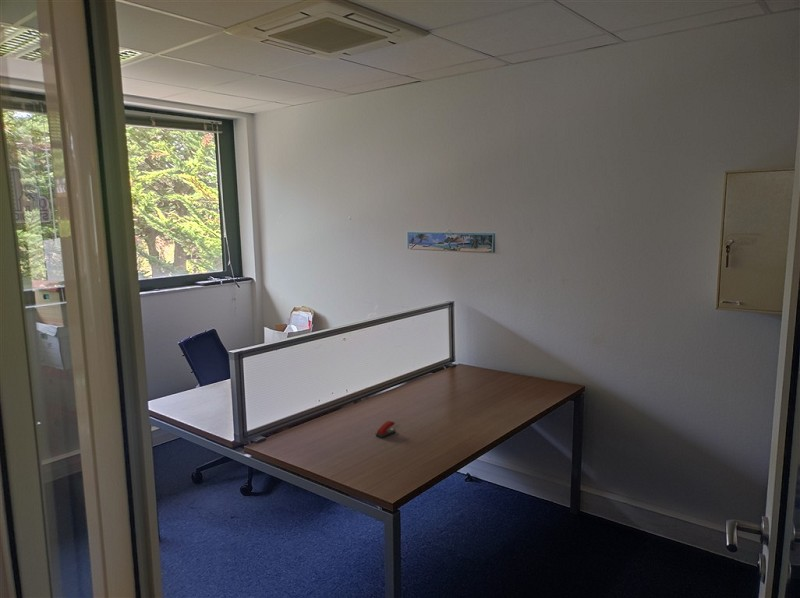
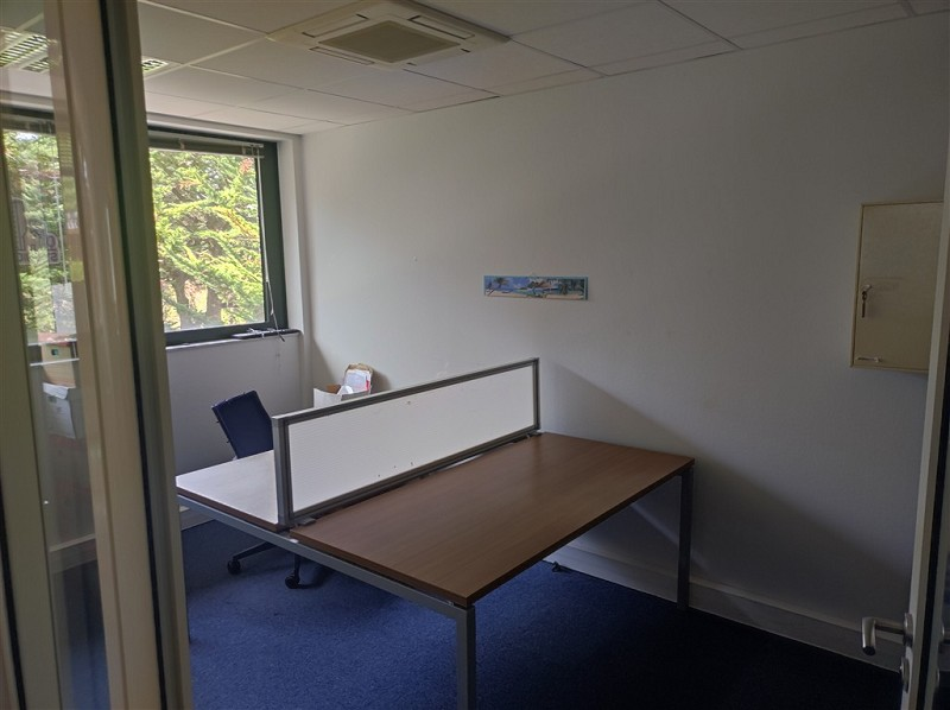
- stapler [375,420,396,439]
